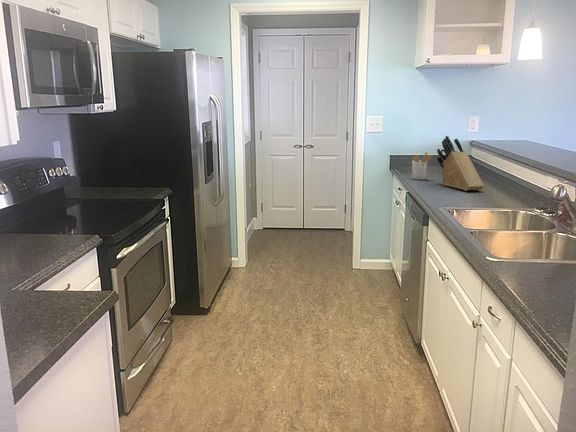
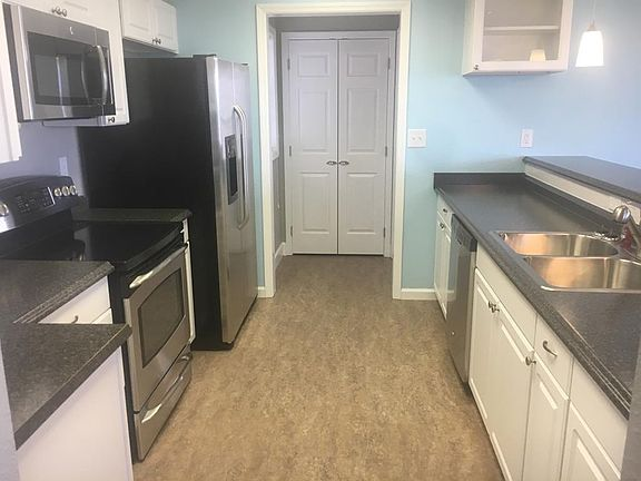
- utensil holder [411,151,434,180]
- knife block [436,135,485,192]
